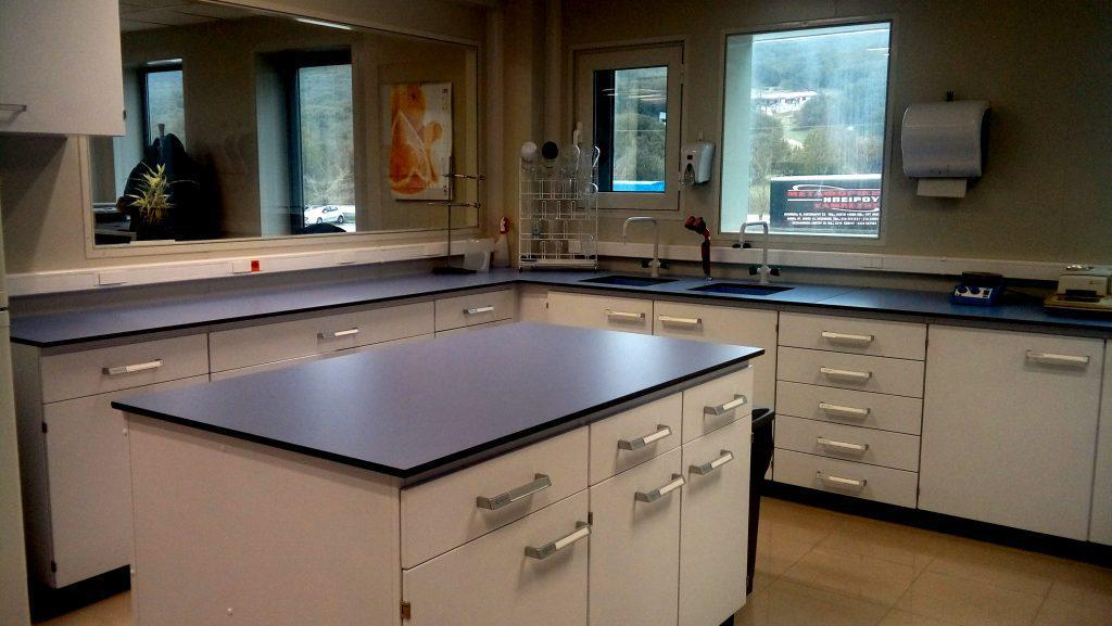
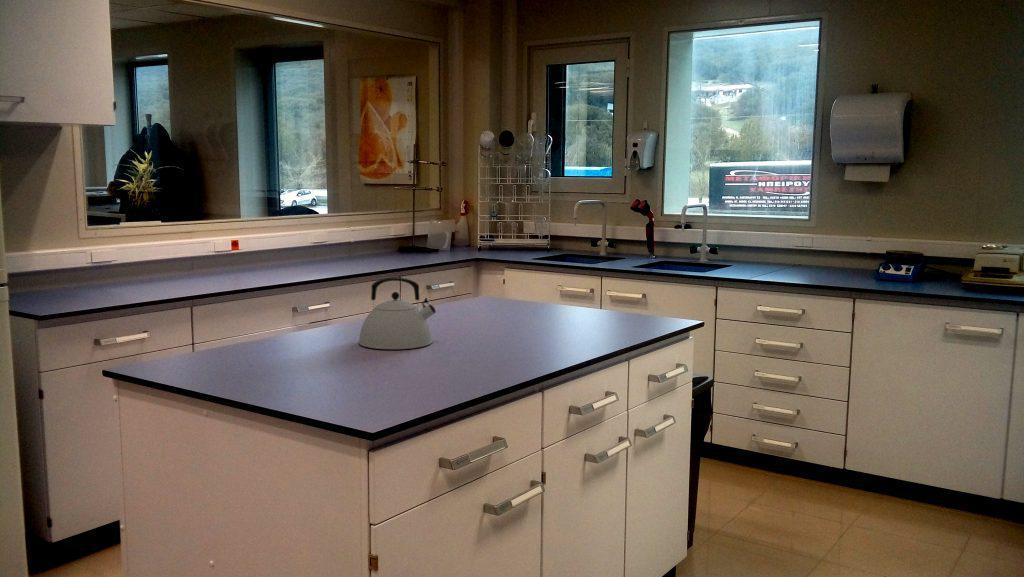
+ kettle [358,277,437,350]
